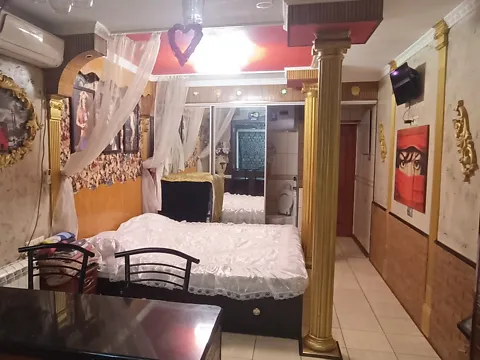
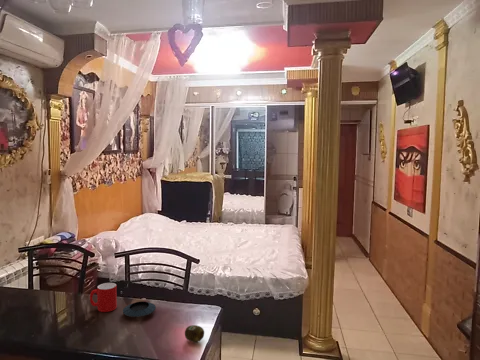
+ fruit [184,324,205,343]
+ saucer [122,300,157,318]
+ cup [89,282,118,313]
